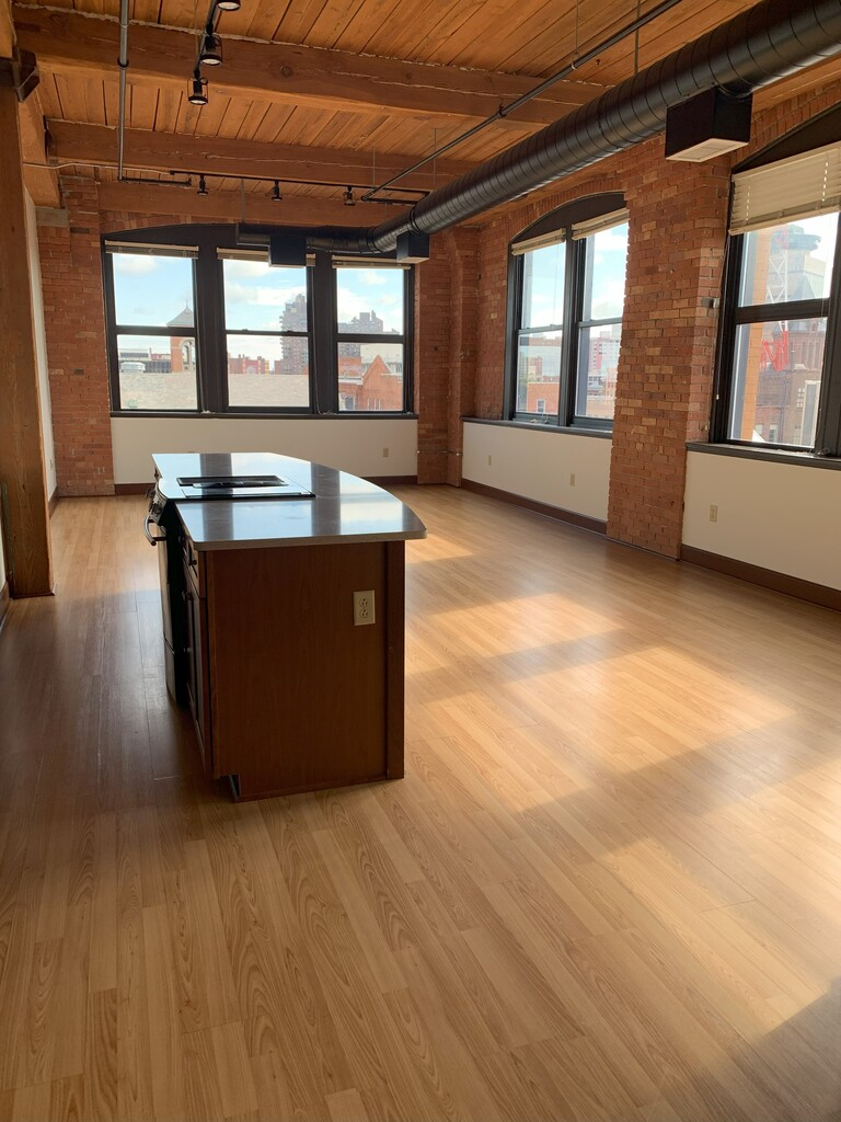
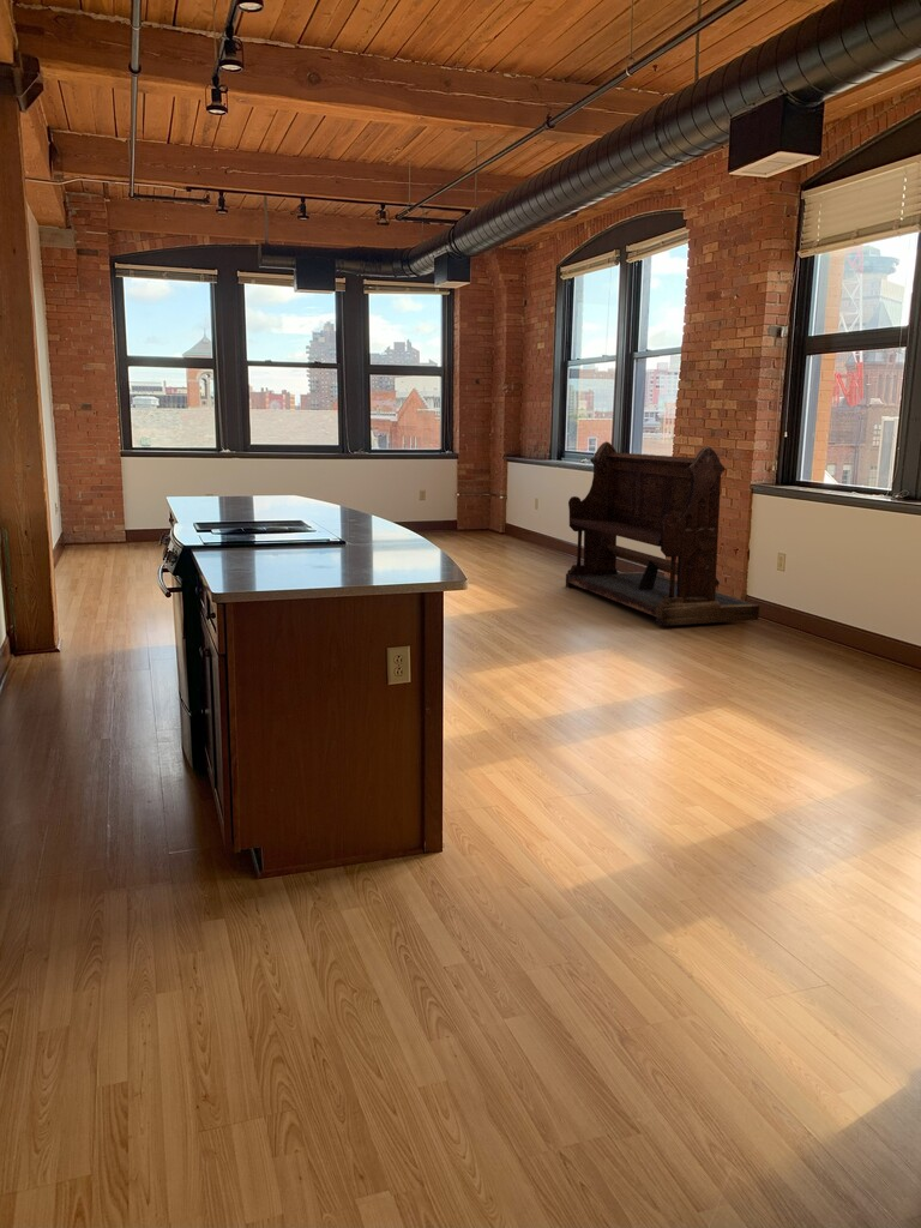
+ bench [565,440,762,627]
